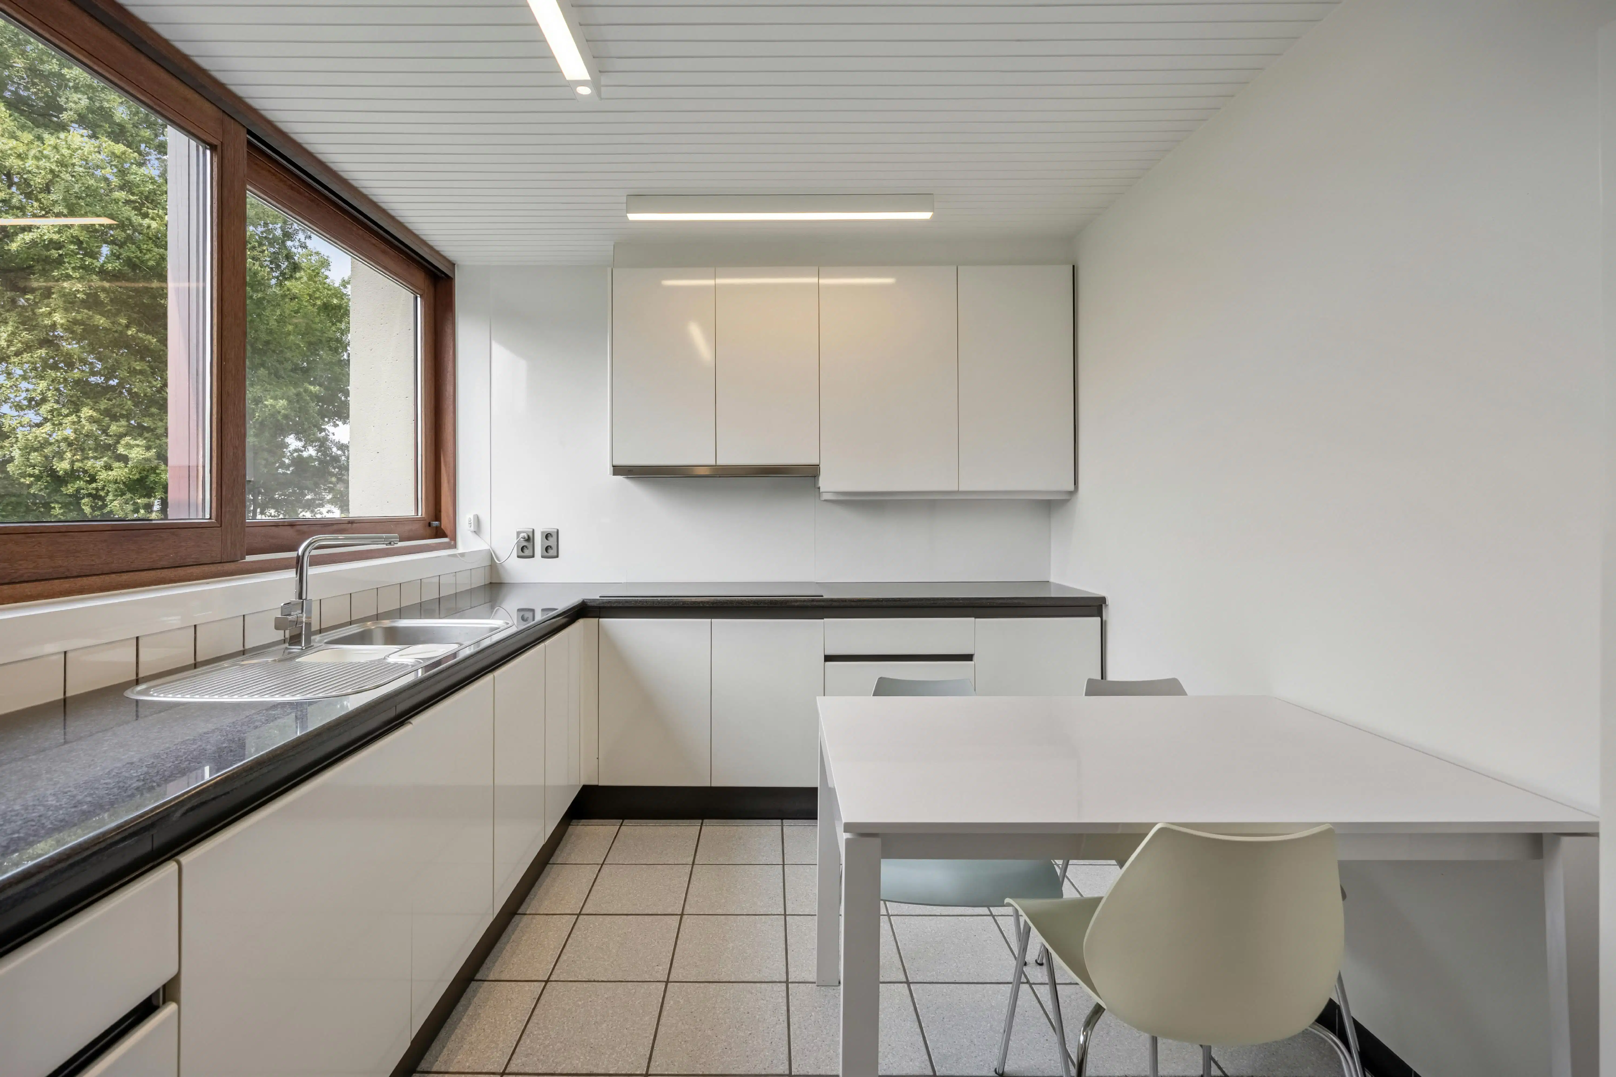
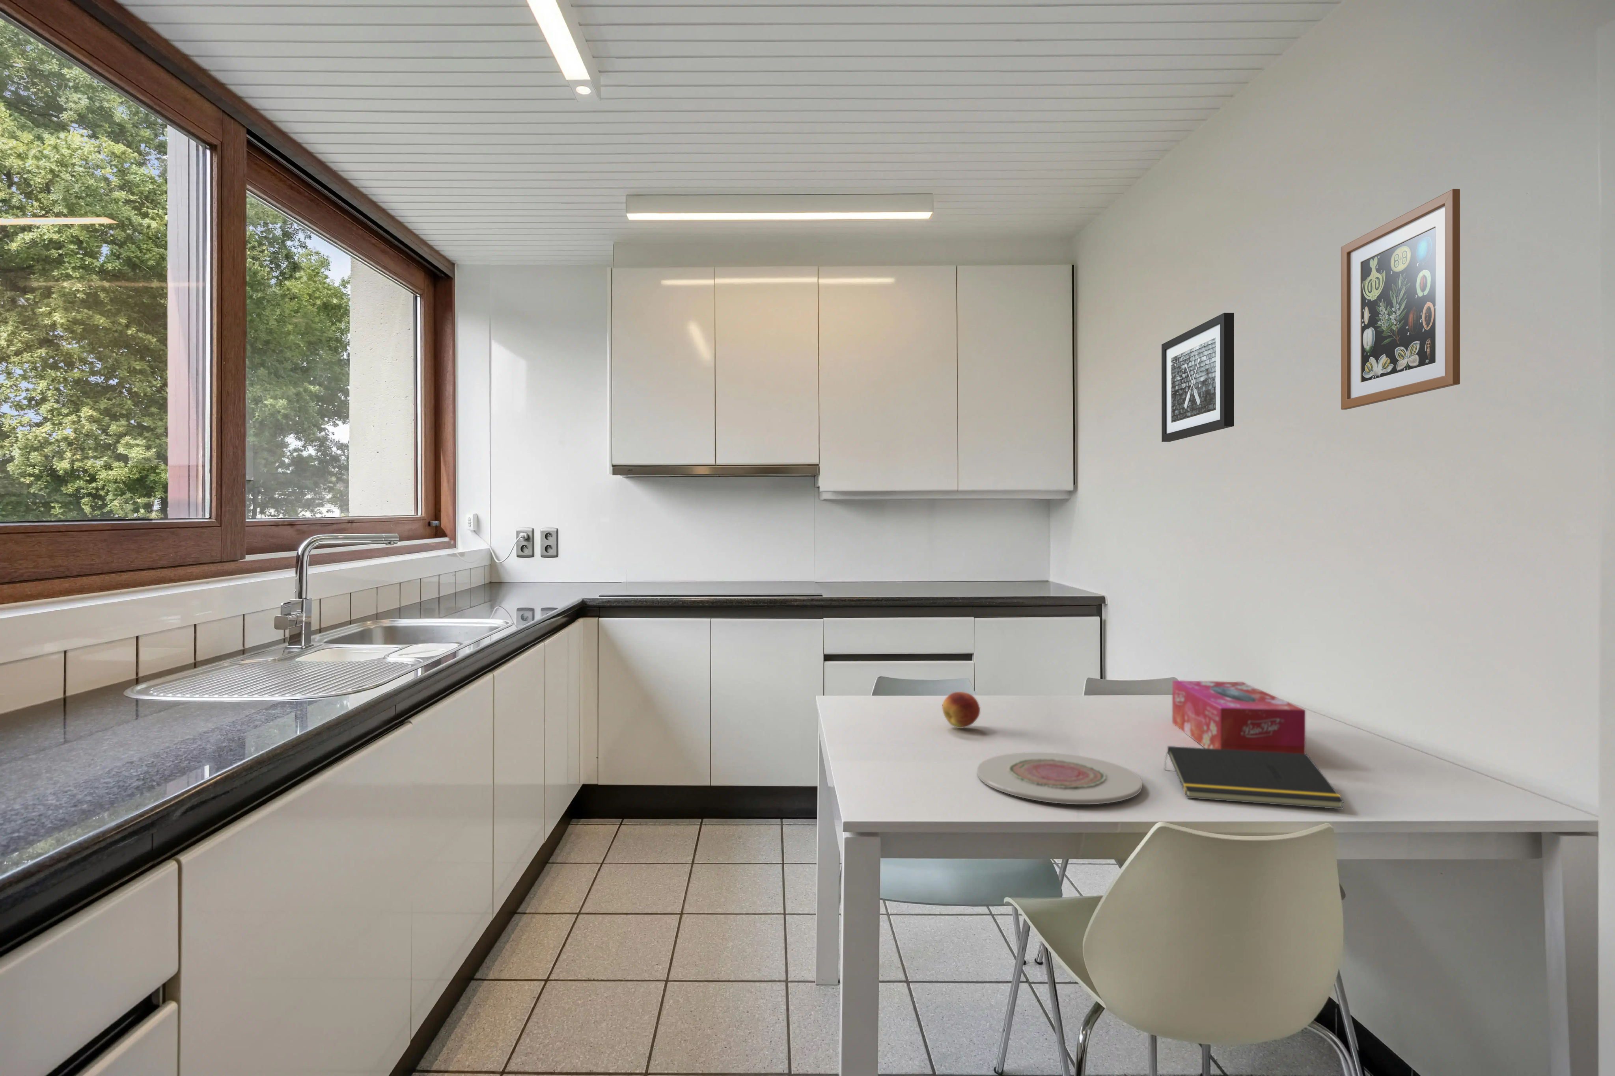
+ plate [977,752,1143,805]
+ wall art [1341,189,1460,411]
+ notepad [1163,746,1345,809]
+ fruit [942,692,981,729]
+ tissue box [1172,680,1306,754]
+ wall art [1161,312,1234,442]
